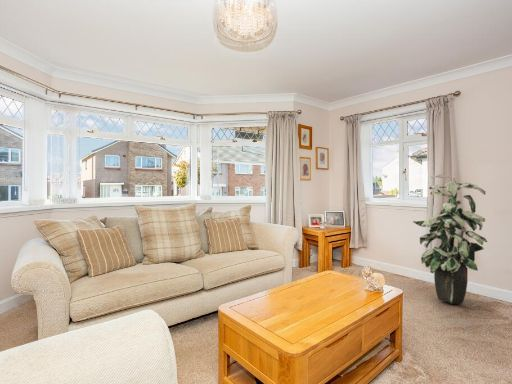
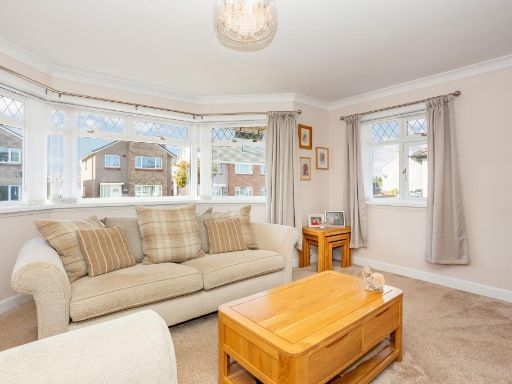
- indoor plant [412,174,488,305]
